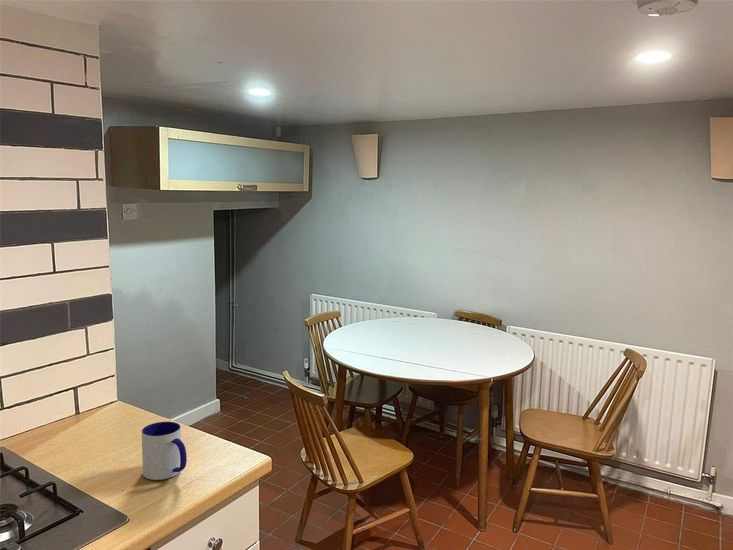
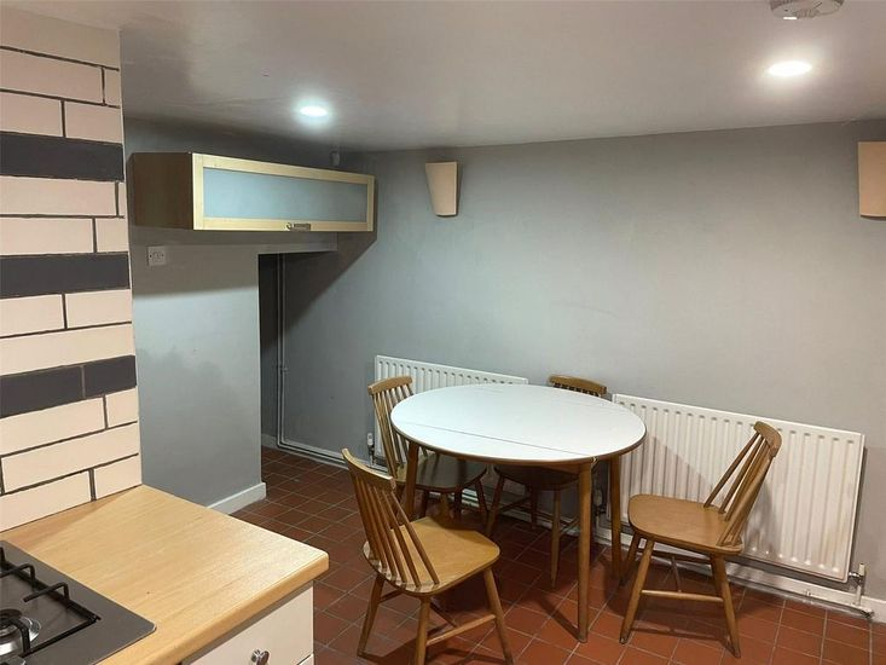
- mug [141,421,188,481]
